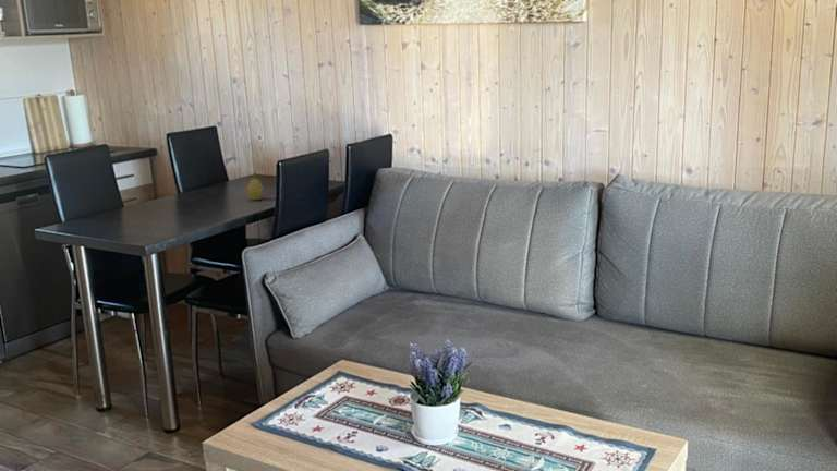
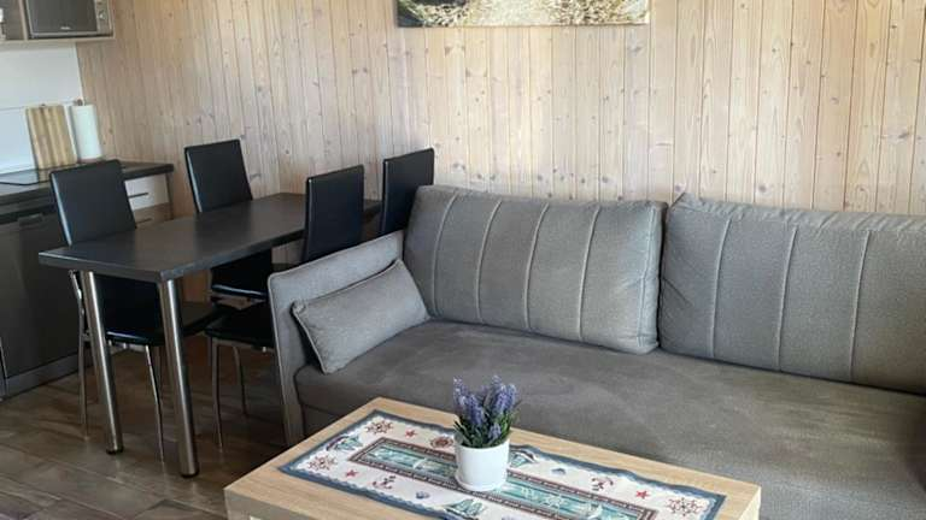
- fruit [244,171,265,201]
